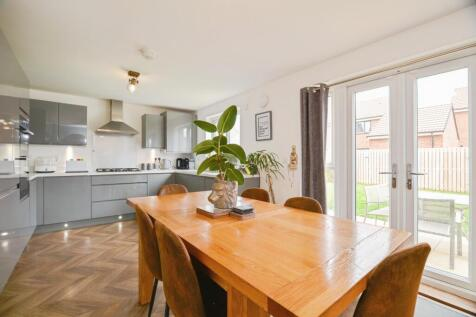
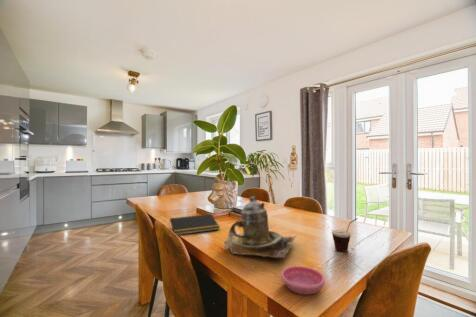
+ saucer [280,265,326,295]
+ notepad [168,213,221,236]
+ teapot [223,195,297,259]
+ cup [331,217,358,252]
